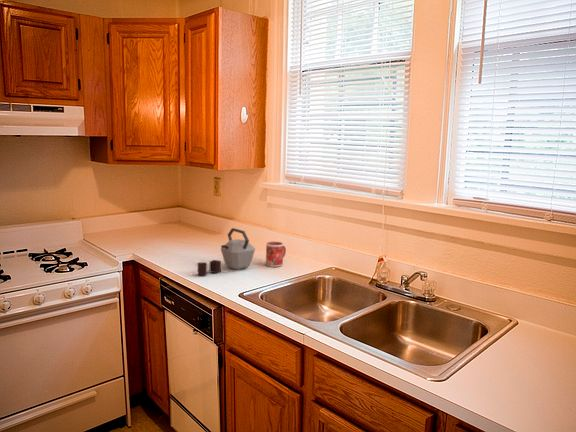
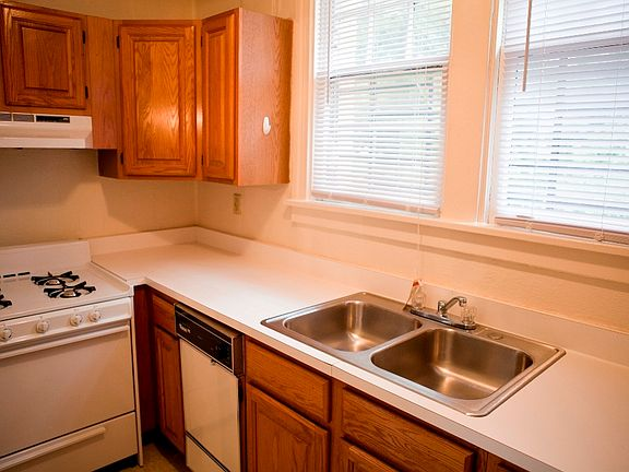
- mug [265,241,287,268]
- kettle [197,227,256,276]
